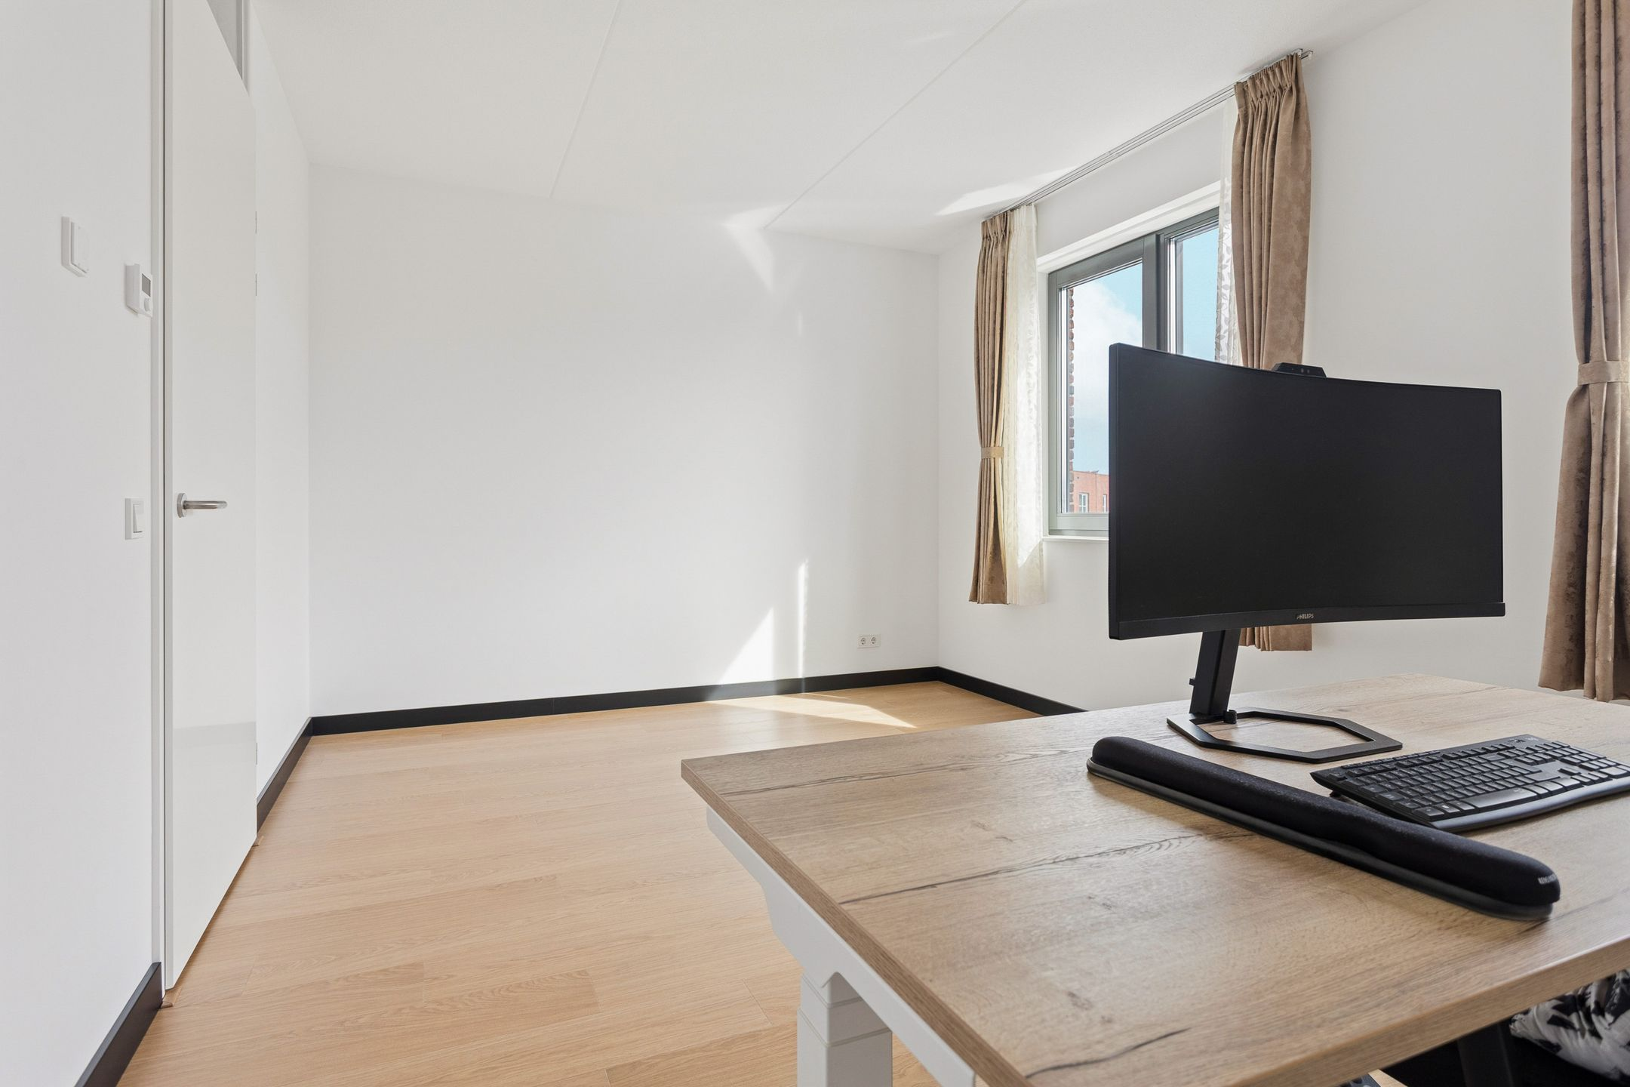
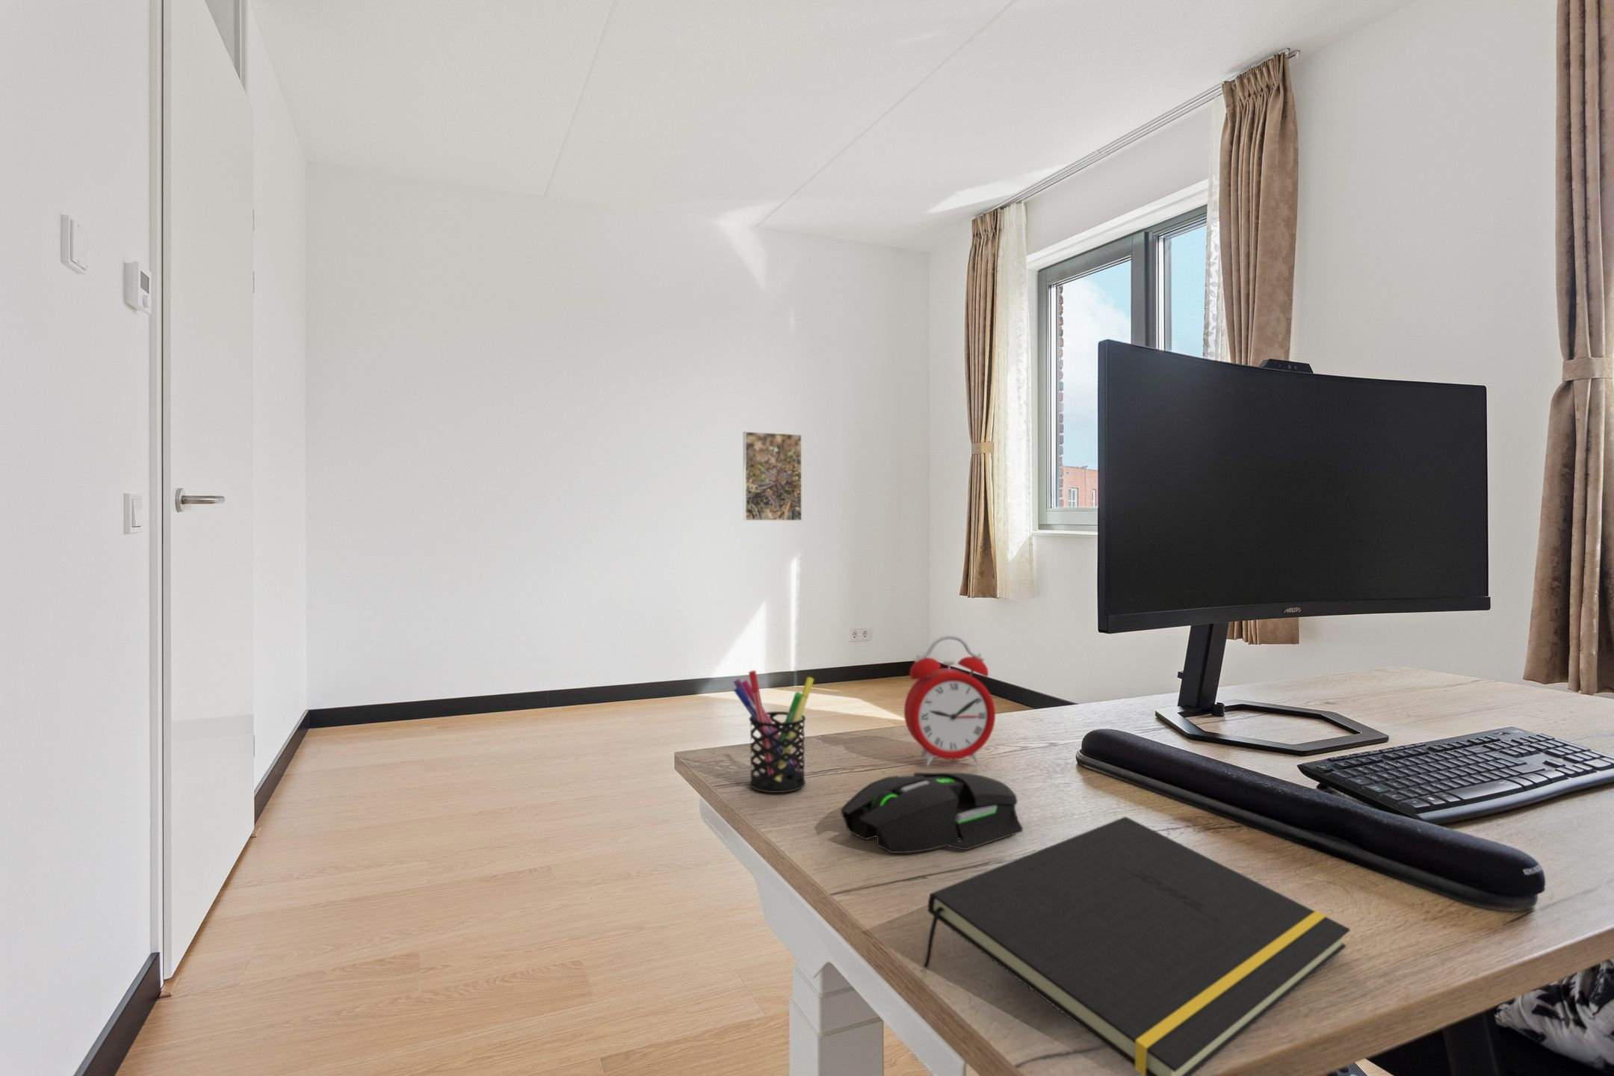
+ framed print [742,430,802,521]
+ mouse [839,772,1023,854]
+ pen holder [733,670,814,794]
+ alarm clock [903,634,996,767]
+ notepad [922,815,1351,1076]
